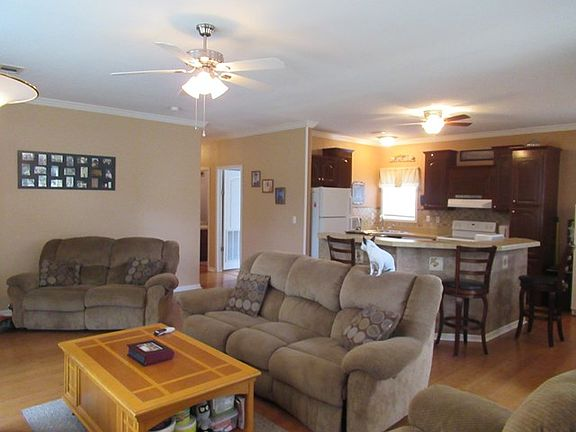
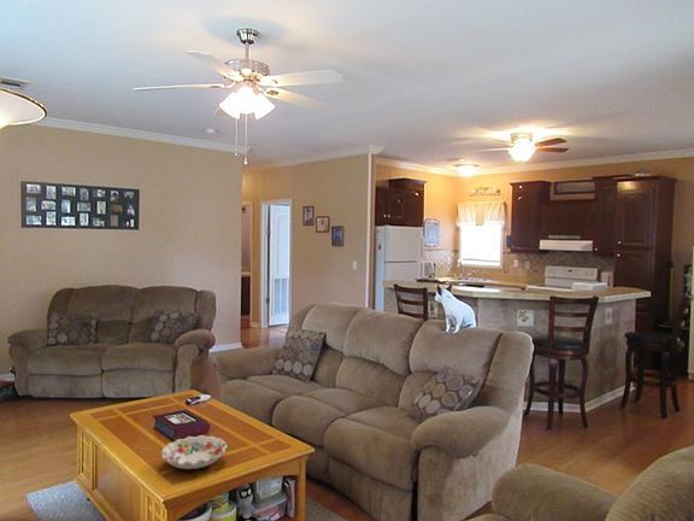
+ decorative bowl [160,434,228,470]
